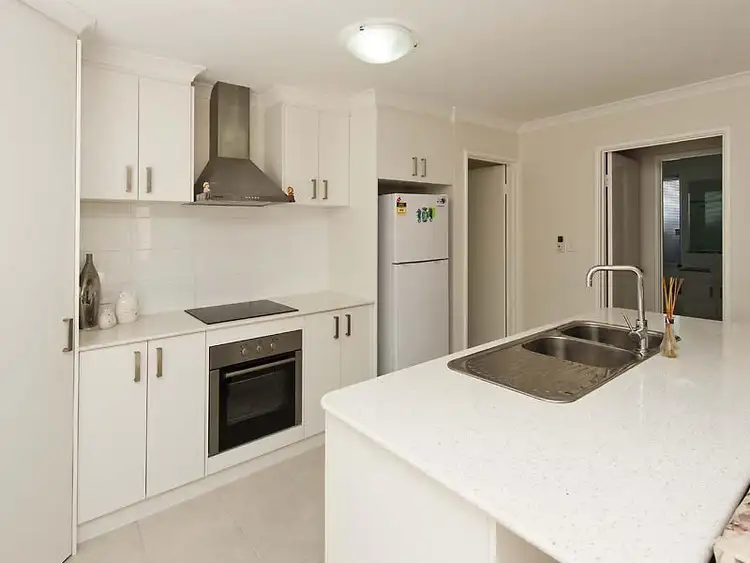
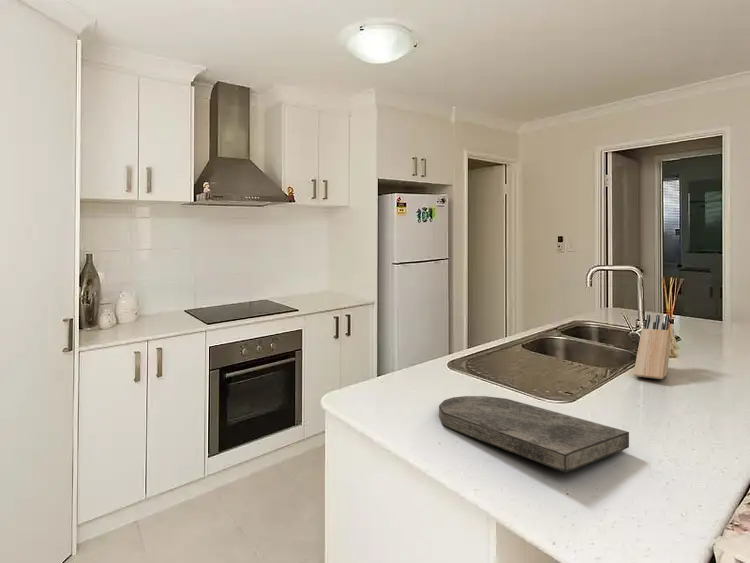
+ cutting board [438,395,630,473]
+ knife block [633,314,672,380]
